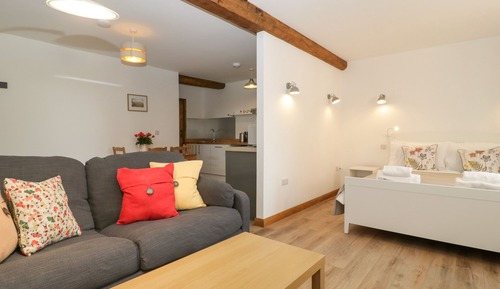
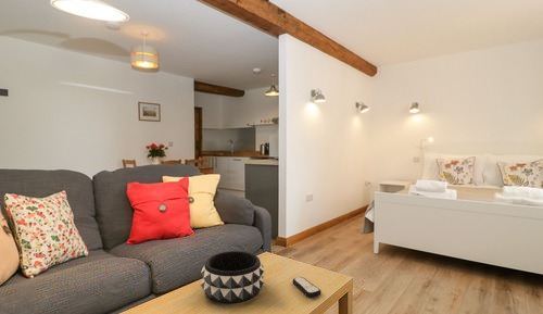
+ remote control [292,276,323,298]
+ decorative bowl [200,250,265,305]
